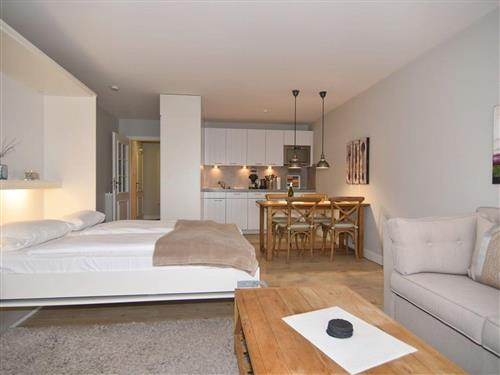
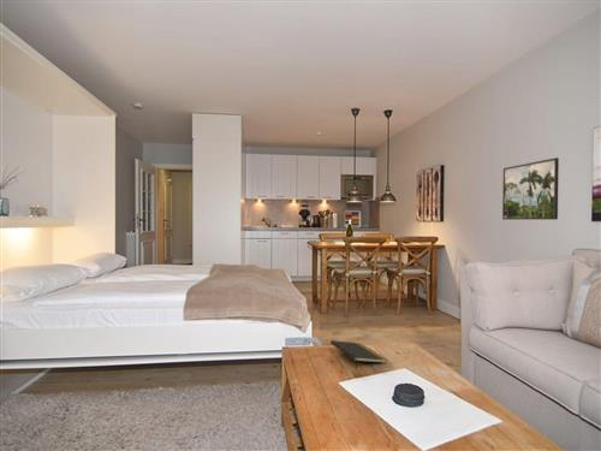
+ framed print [501,156,560,221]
+ notepad [329,339,388,370]
